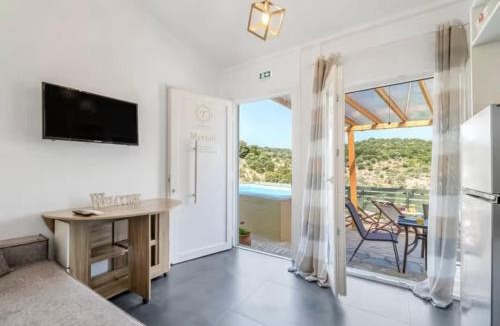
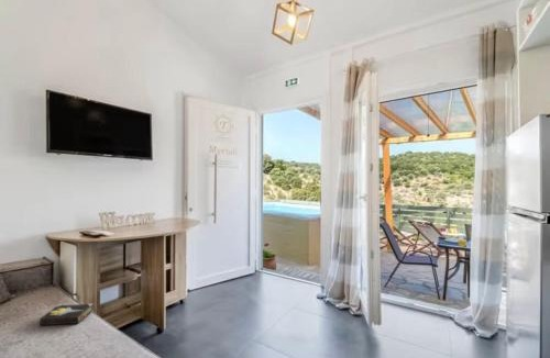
+ hardback book [38,303,94,326]
